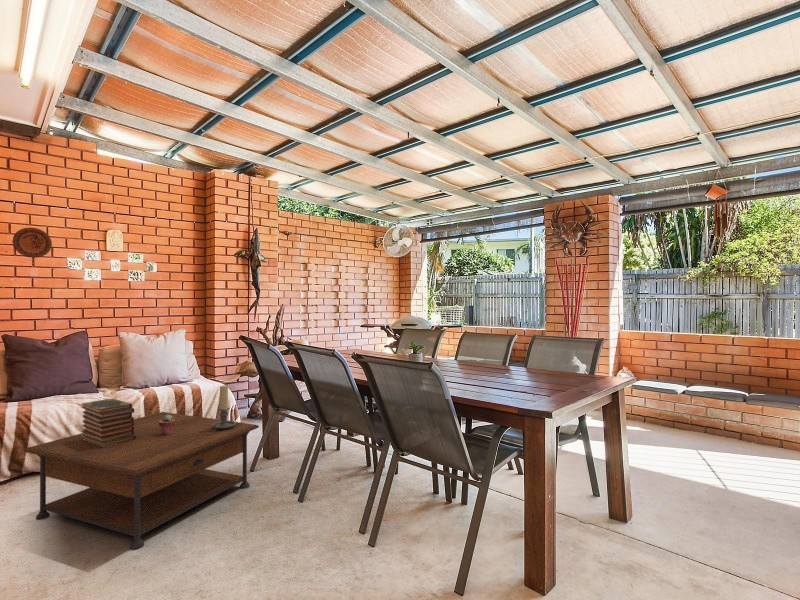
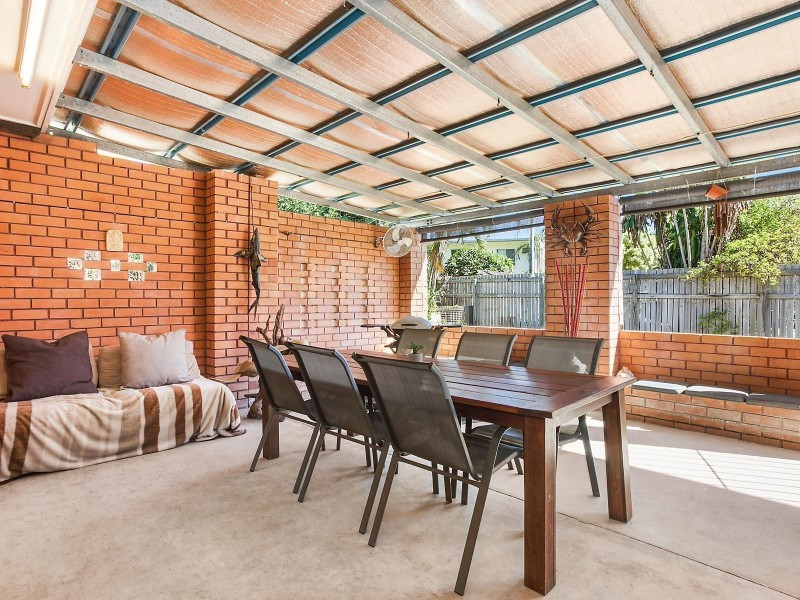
- potted succulent [159,415,175,435]
- decorative plate [12,226,53,259]
- book stack [80,397,136,447]
- coffee table [23,411,260,551]
- candle holder [211,384,237,431]
